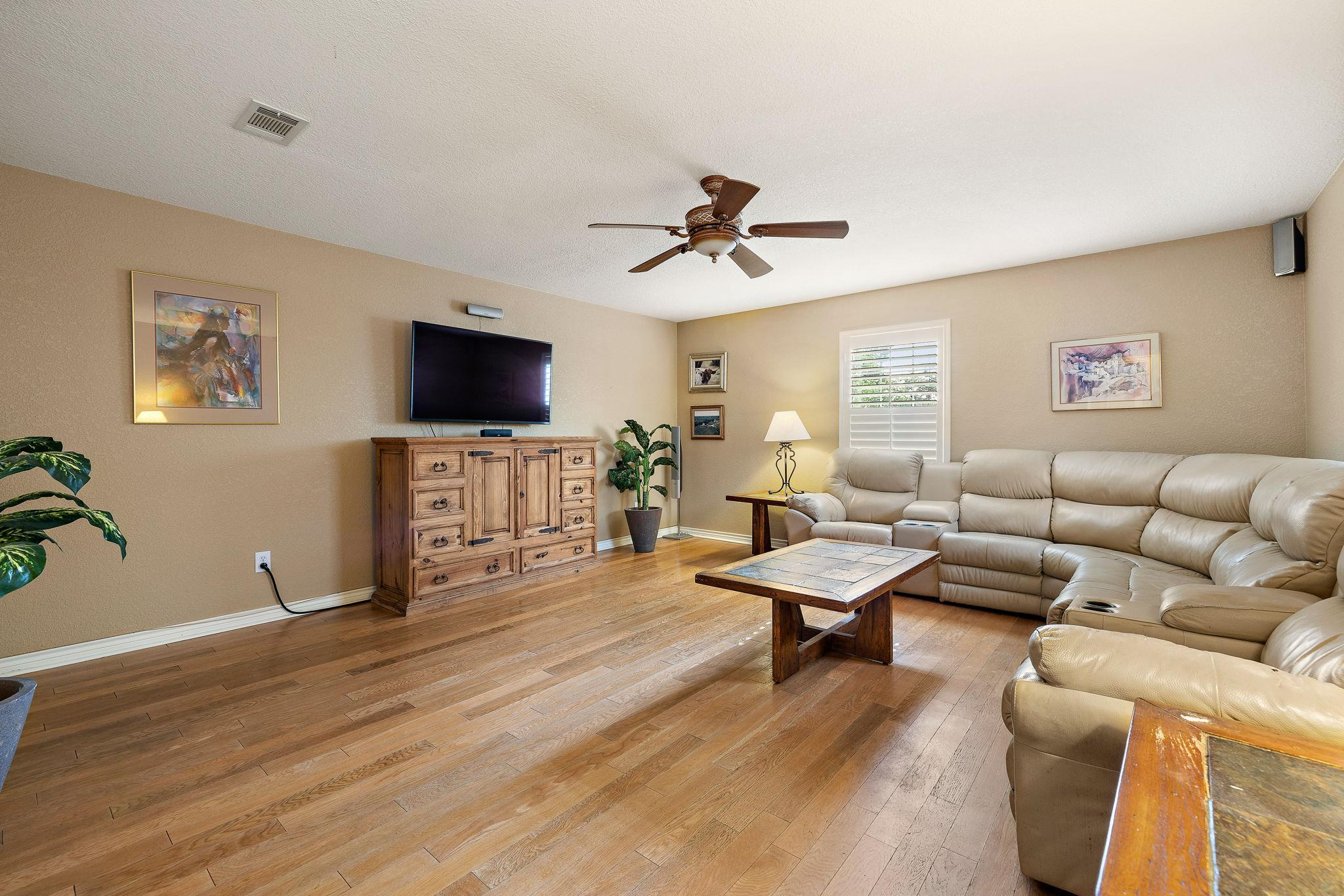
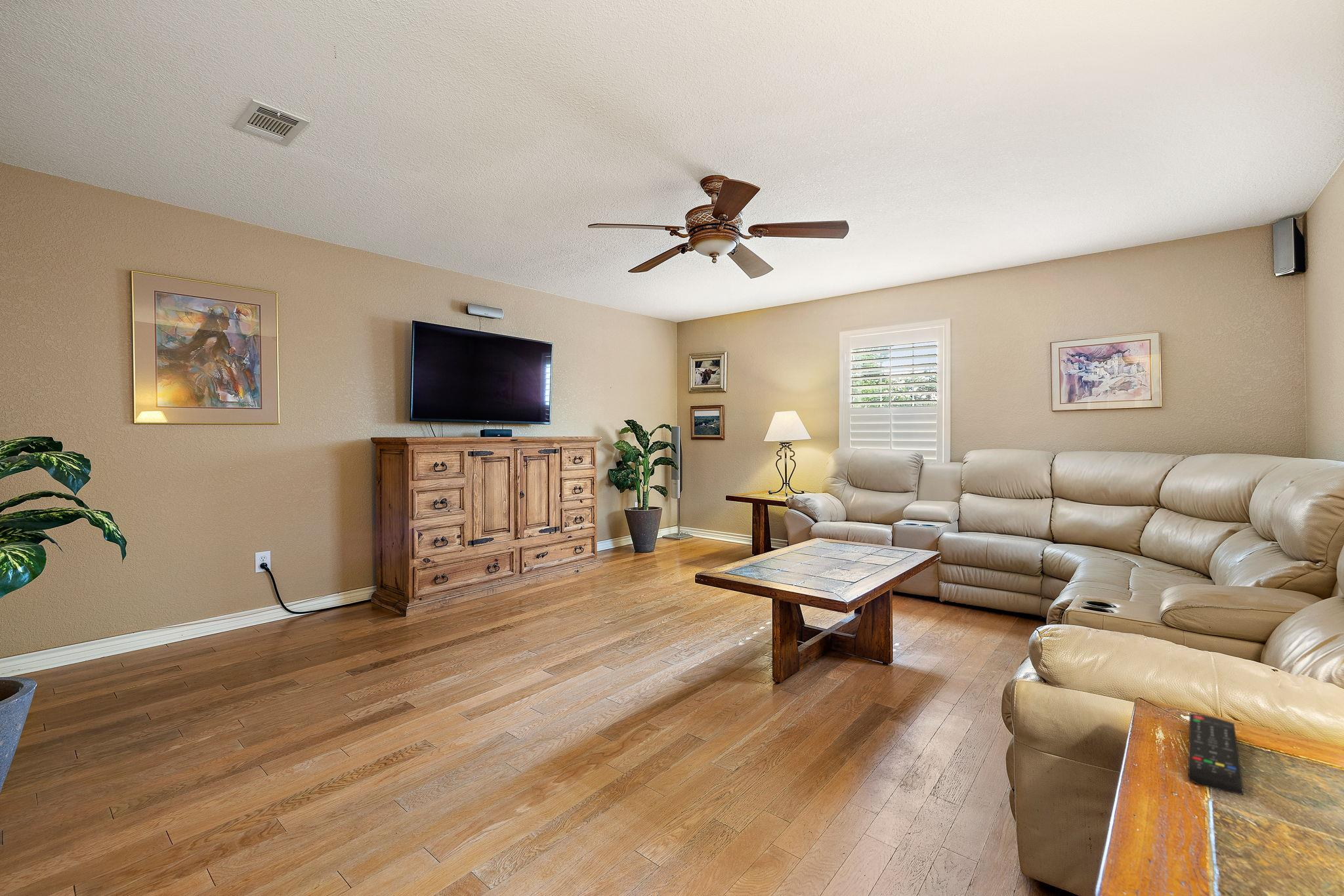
+ remote control [1188,712,1244,796]
